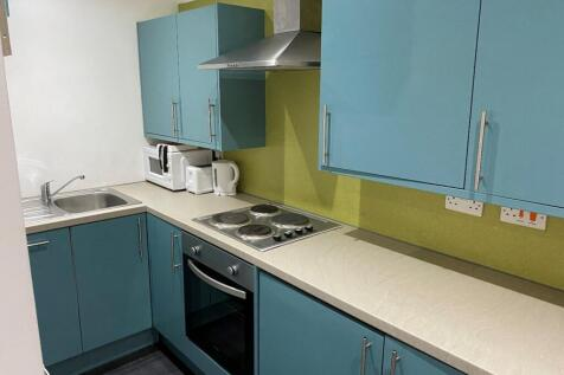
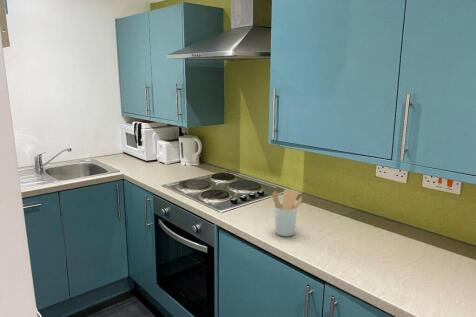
+ utensil holder [271,188,303,237]
